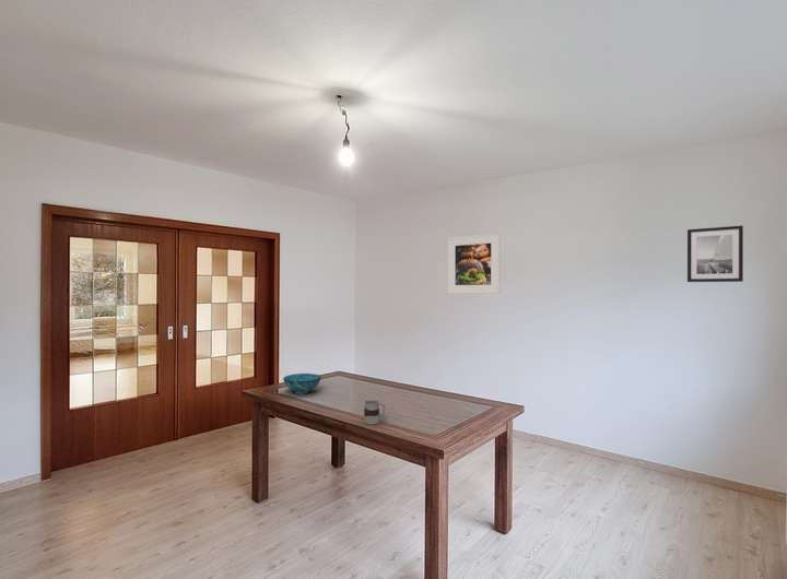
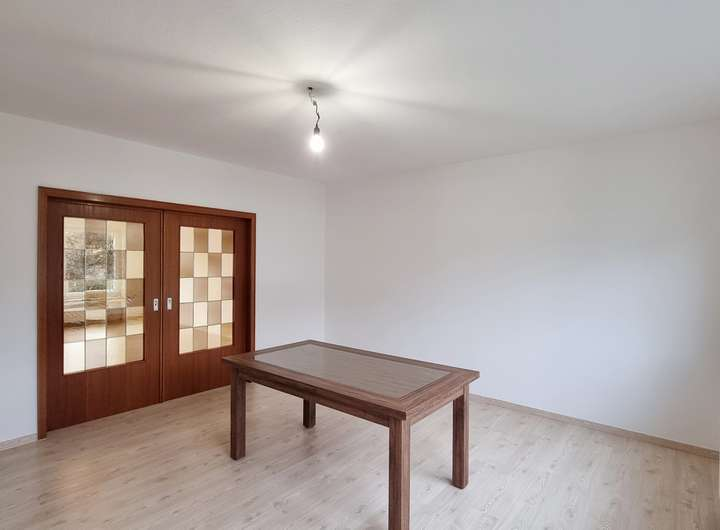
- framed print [447,233,502,295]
- mug [362,399,386,425]
- decorative bowl [282,373,322,394]
- wall art [686,224,744,283]
